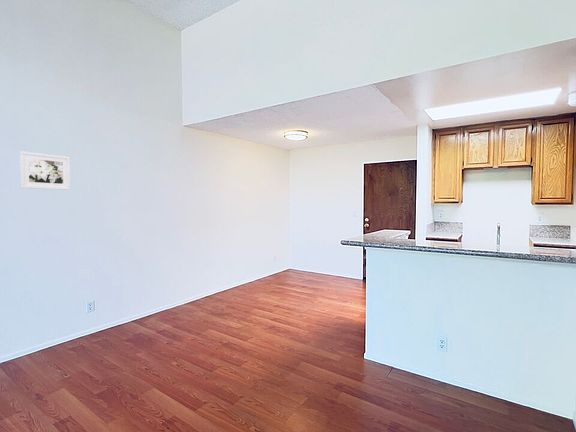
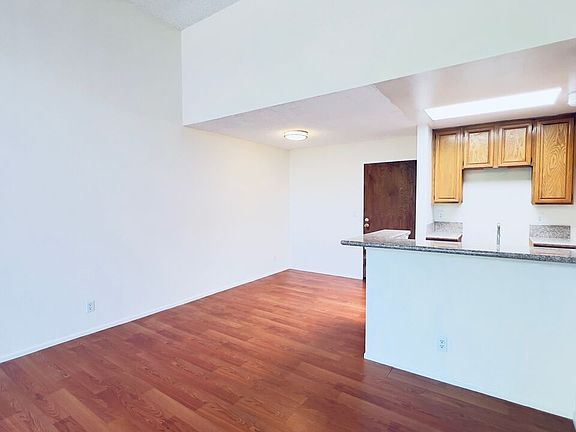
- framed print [19,150,71,191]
